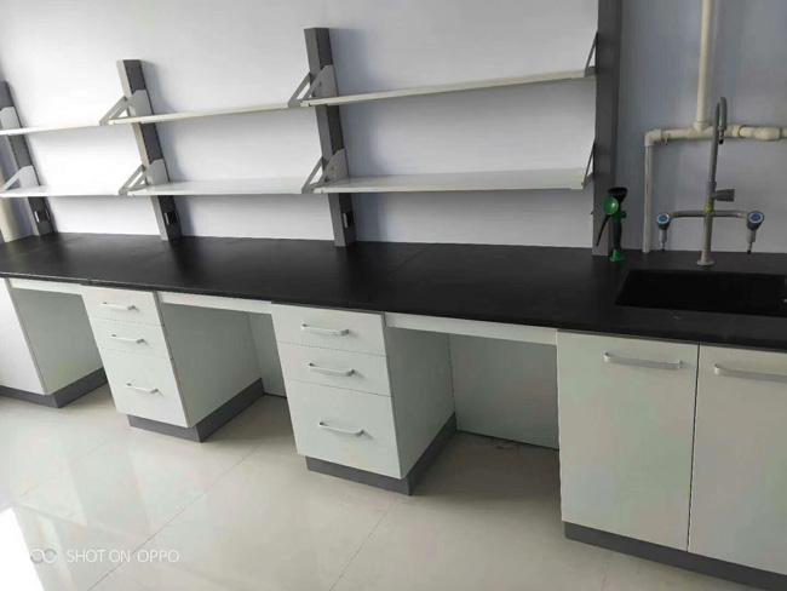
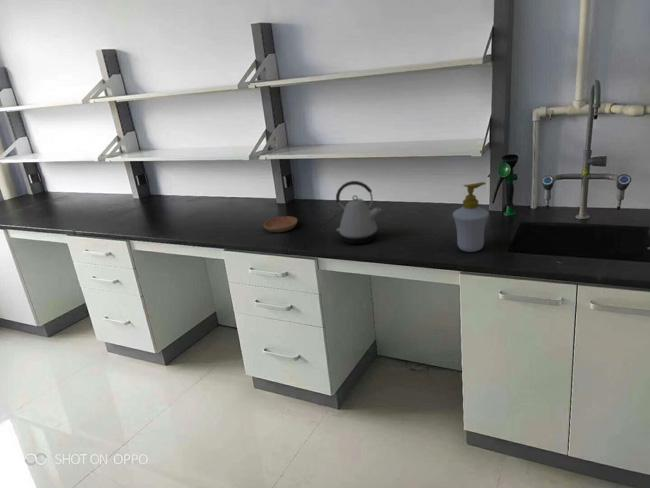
+ kettle [335,180,382,245]
+ soap bottle [452,181,490,253]
+ saucer [263,215,298,233]
